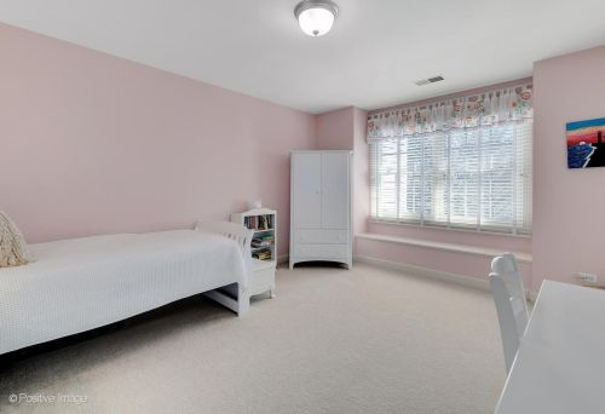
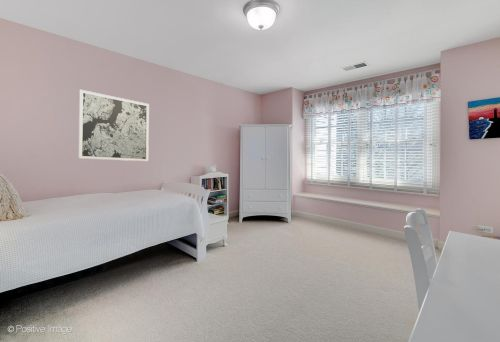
+ wall art [77,89,150,162]
